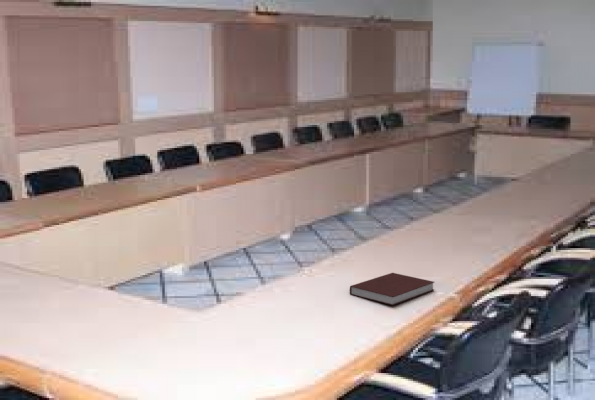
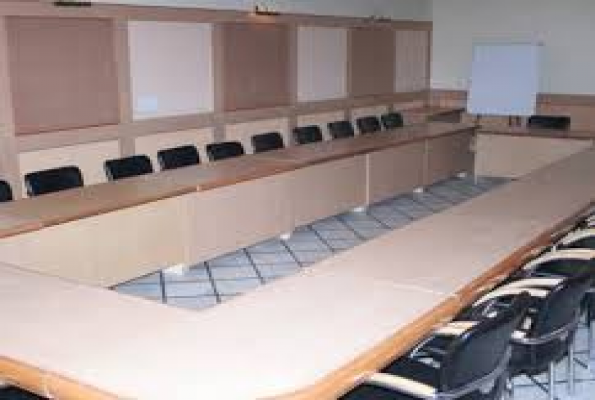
- notebook [349,272,435,306]
